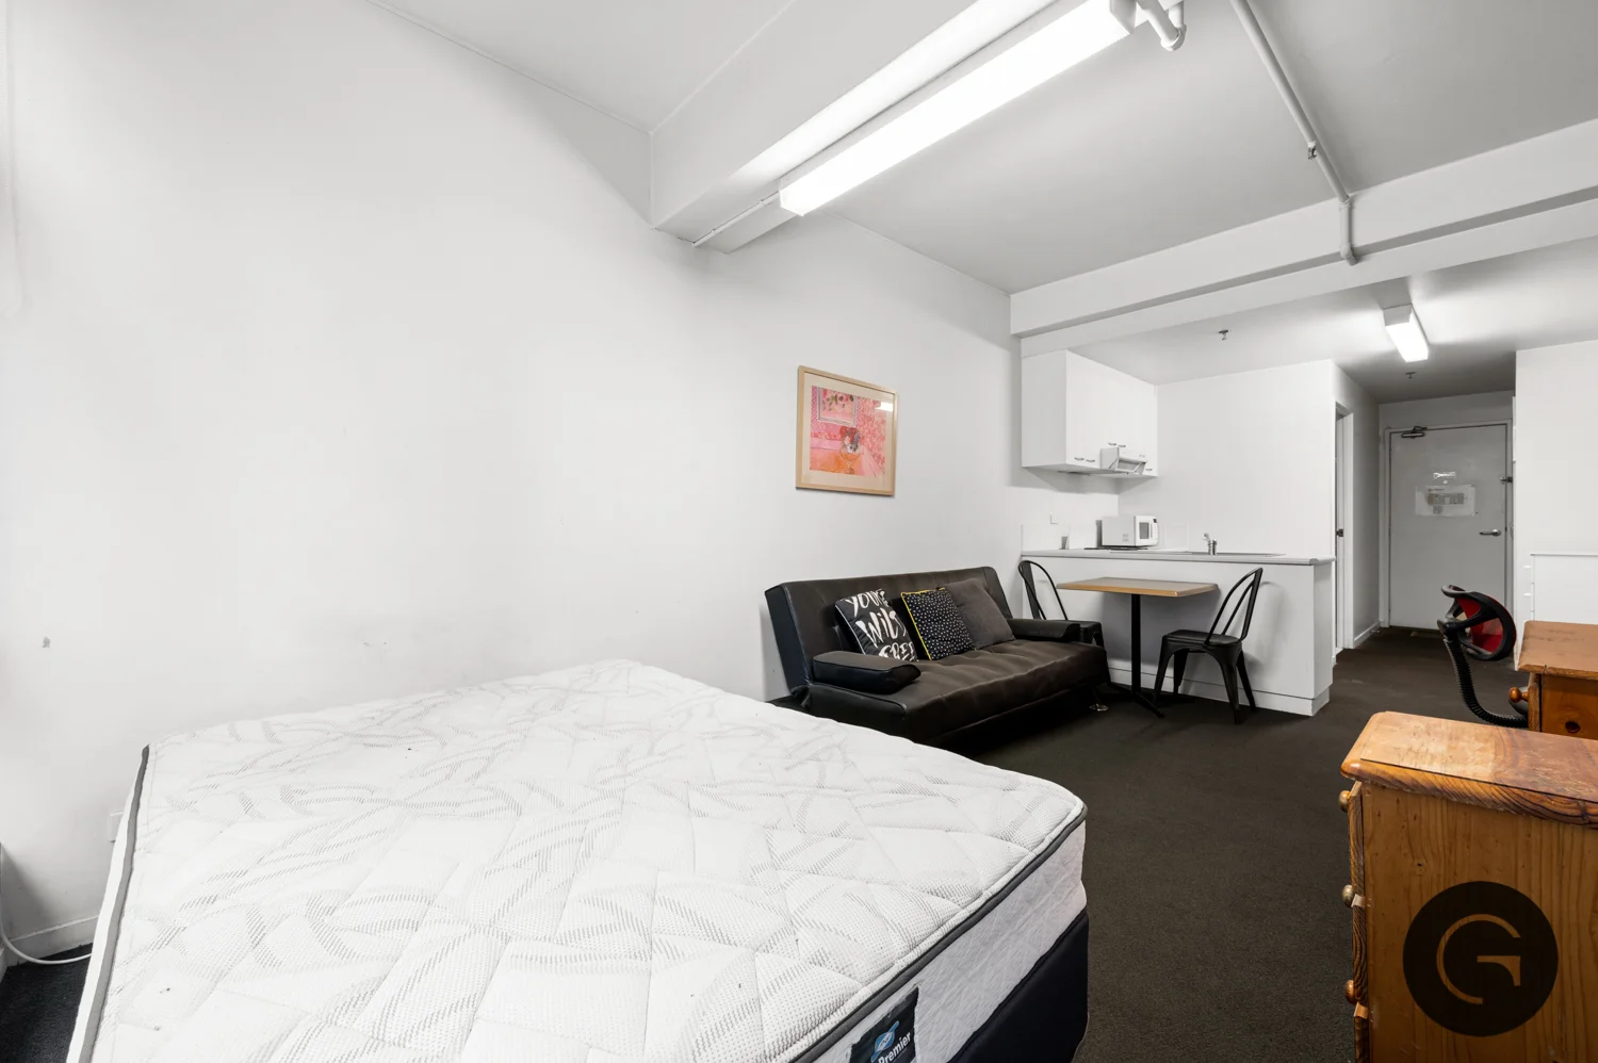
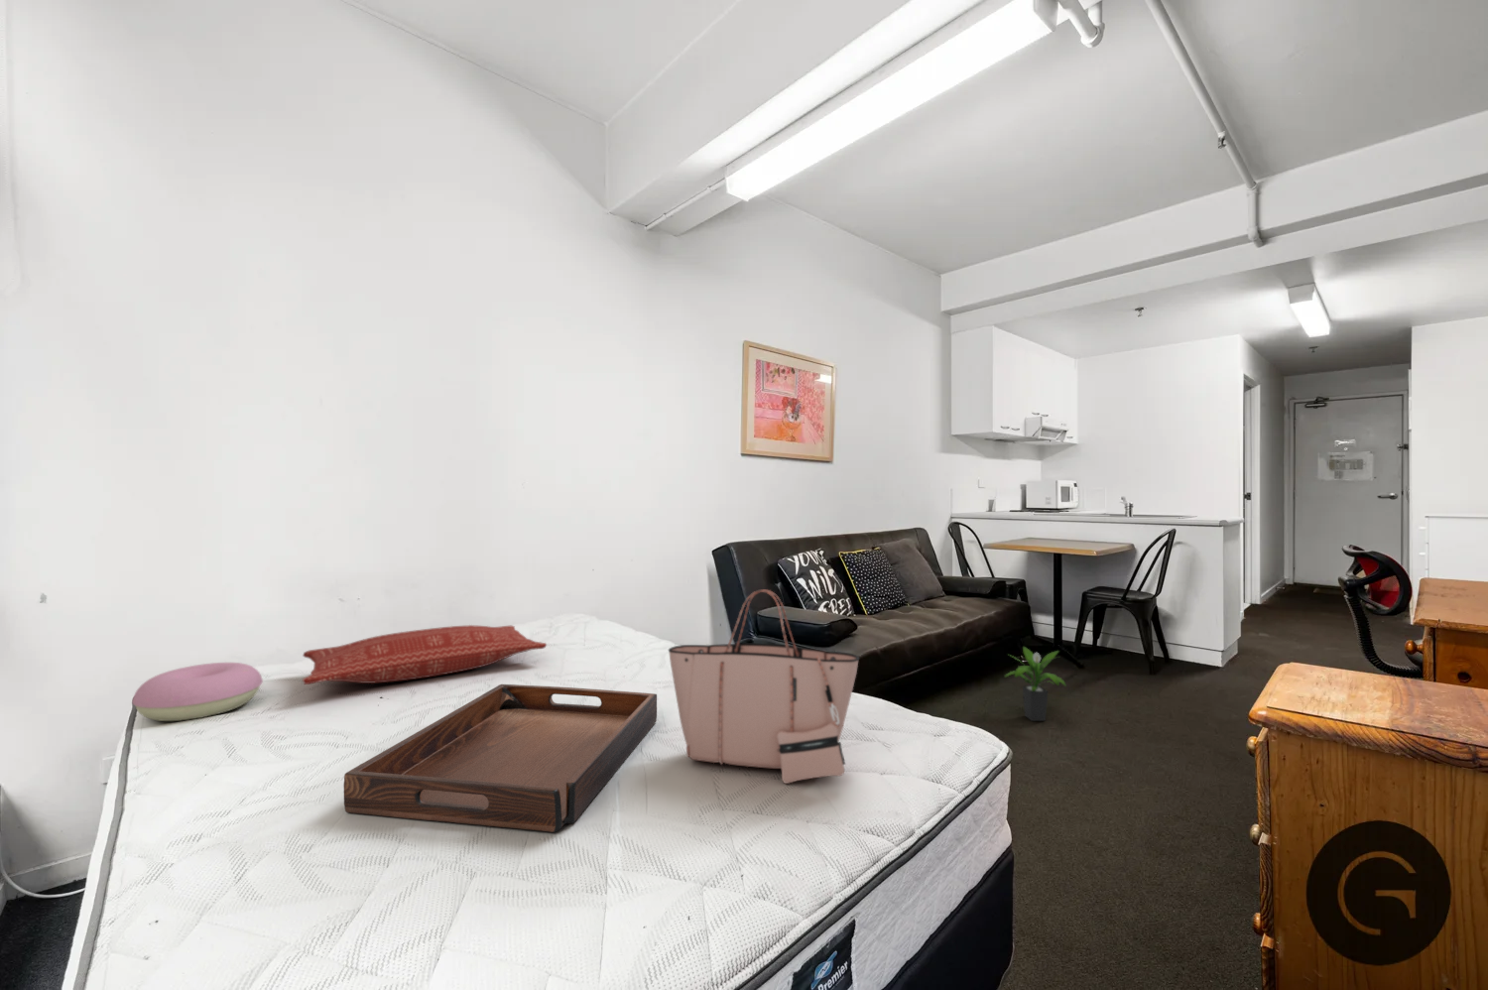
+ potted plant [1003,645,1067,723]
+ cushion [131,662,264,723]
+ pillow [302,624,548,685]
+ serving tray [344,684,657,833]
+ tote bag [667,588,861,784]
